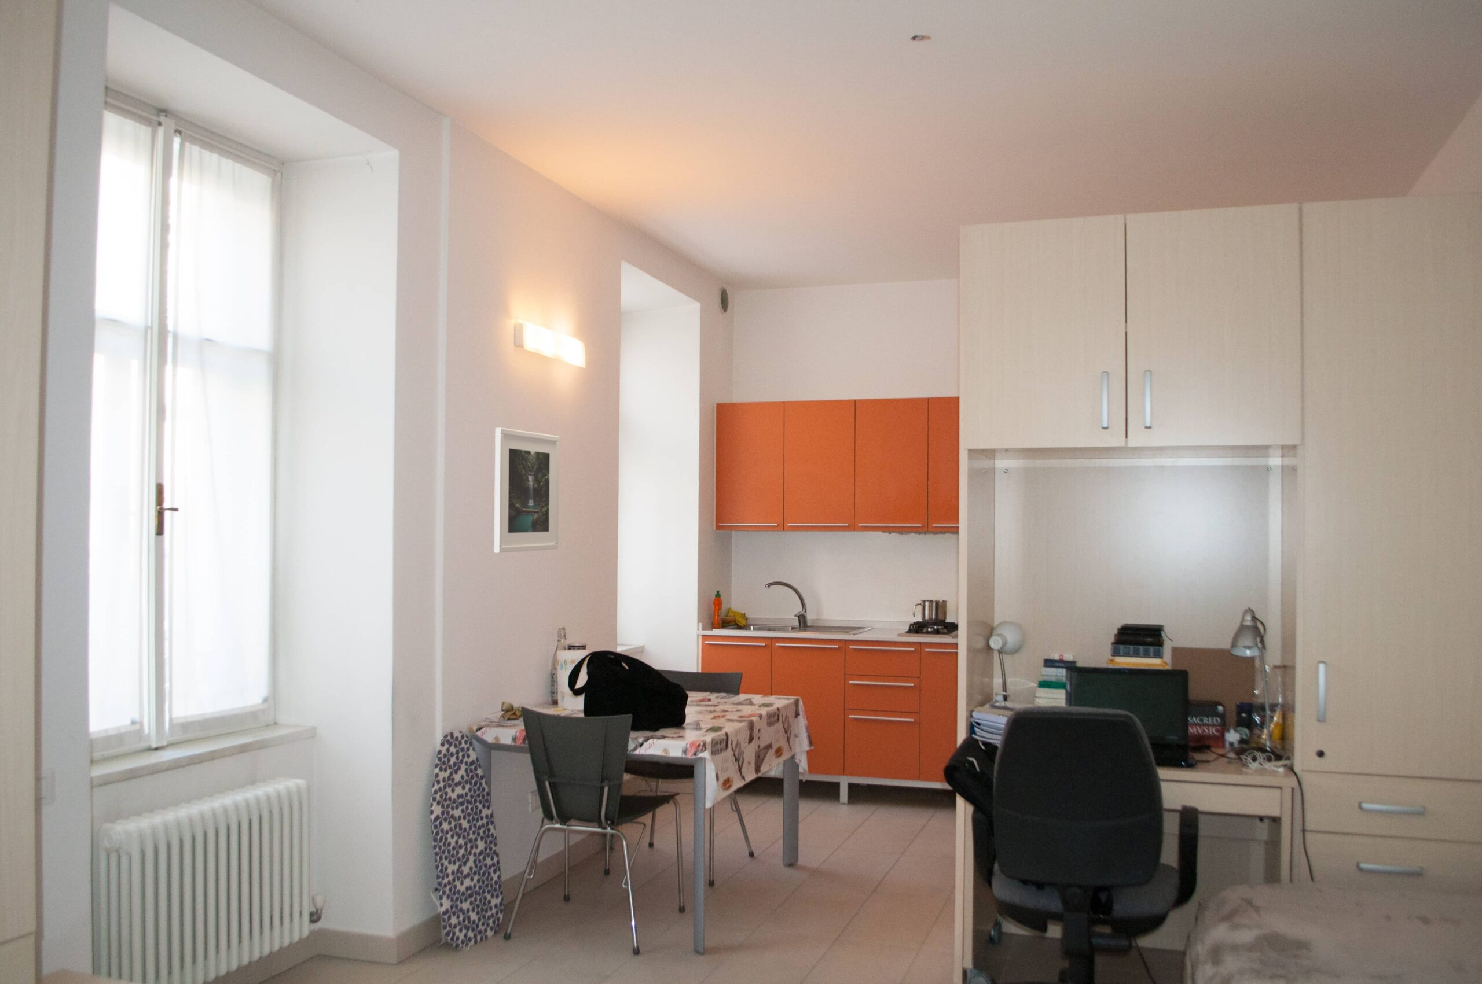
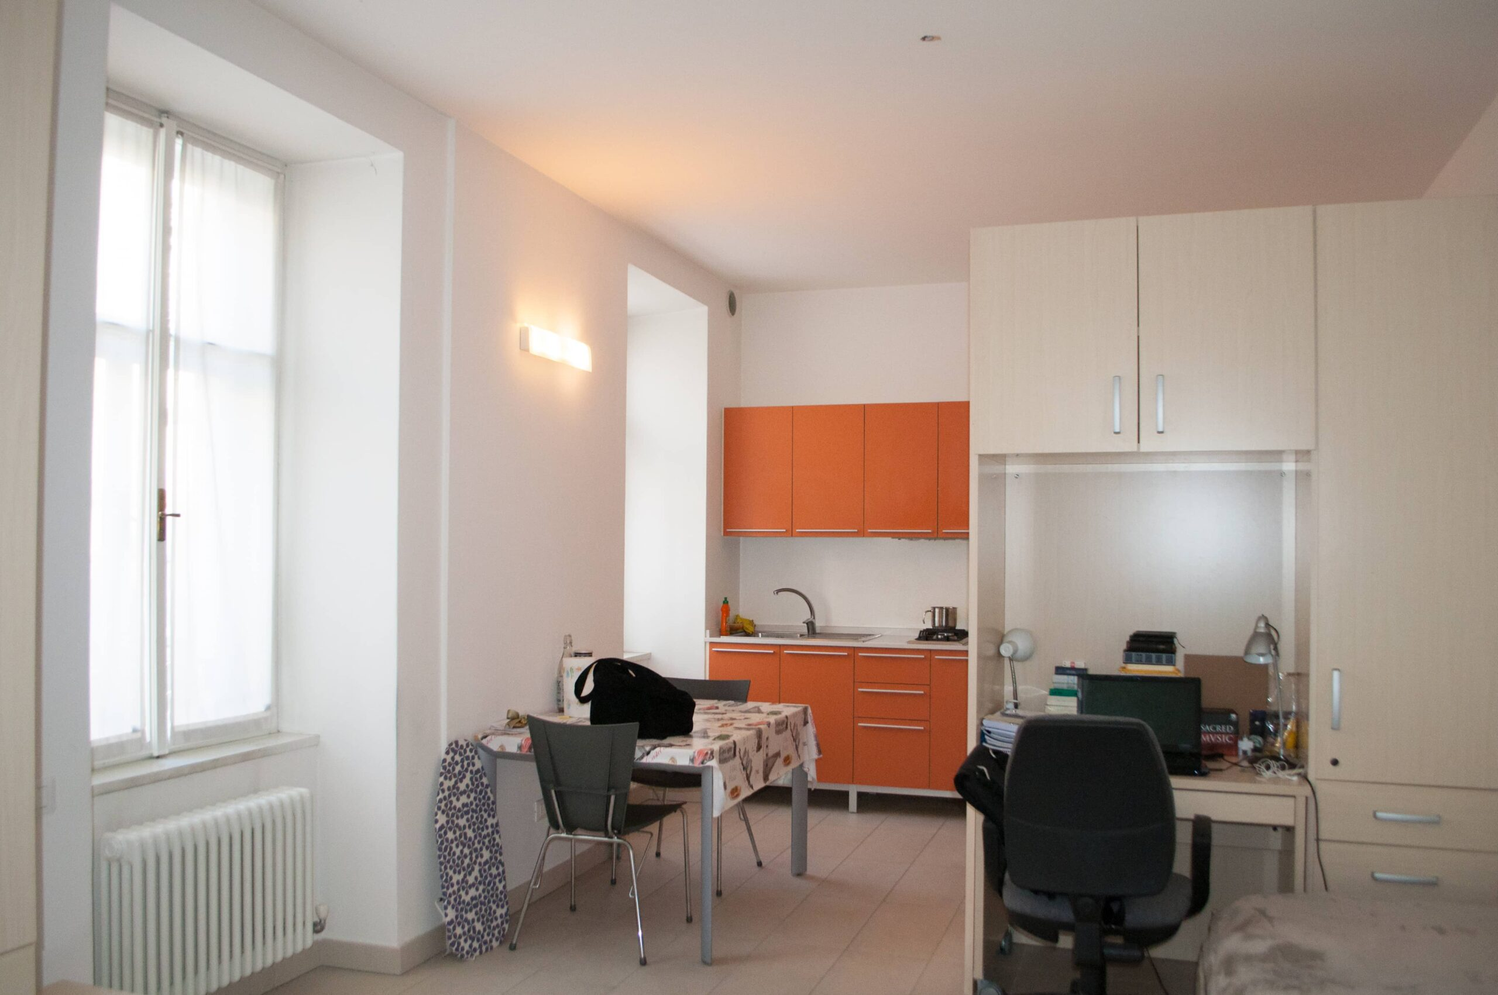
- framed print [493,427,560,554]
